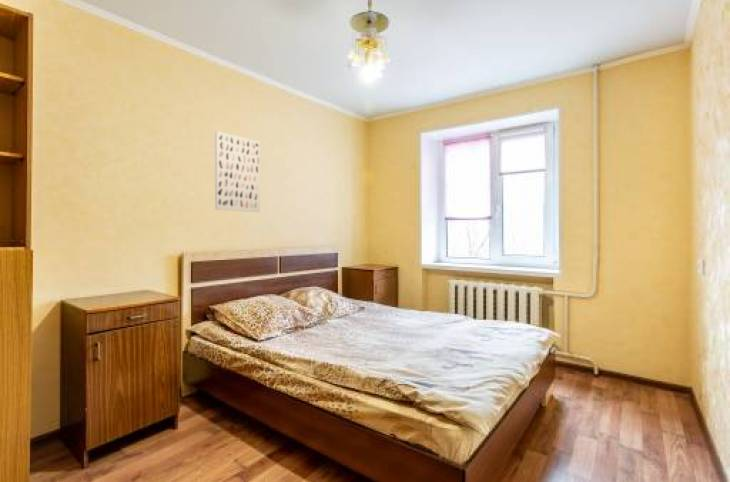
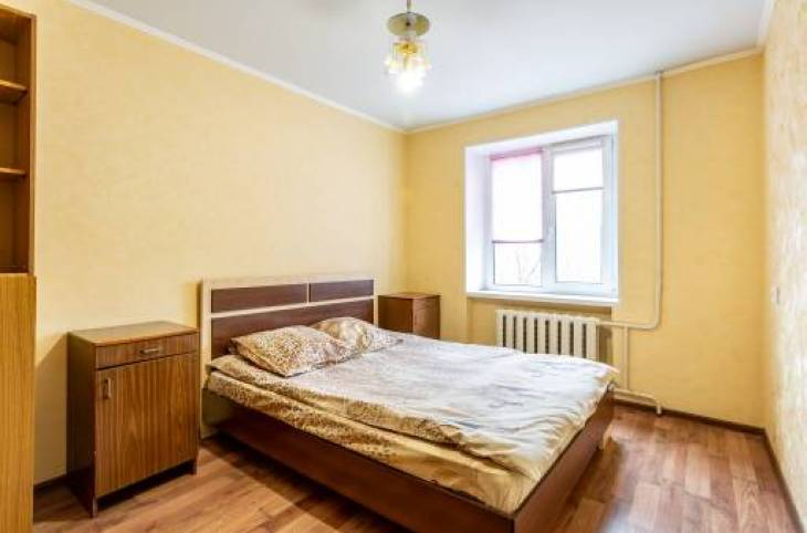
- wall art [214,130,261,213]
